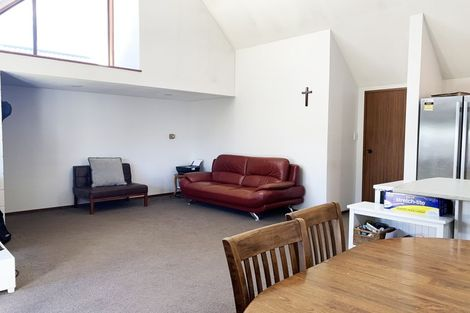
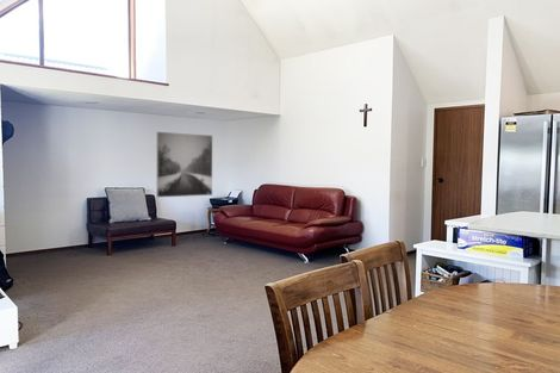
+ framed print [155,131,213,199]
